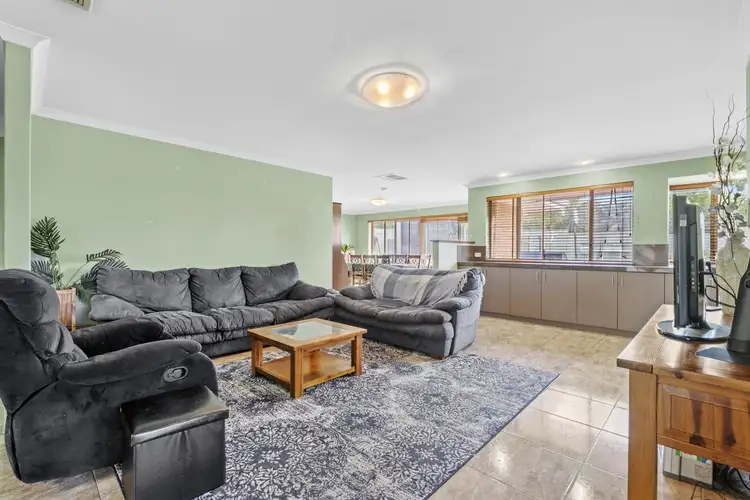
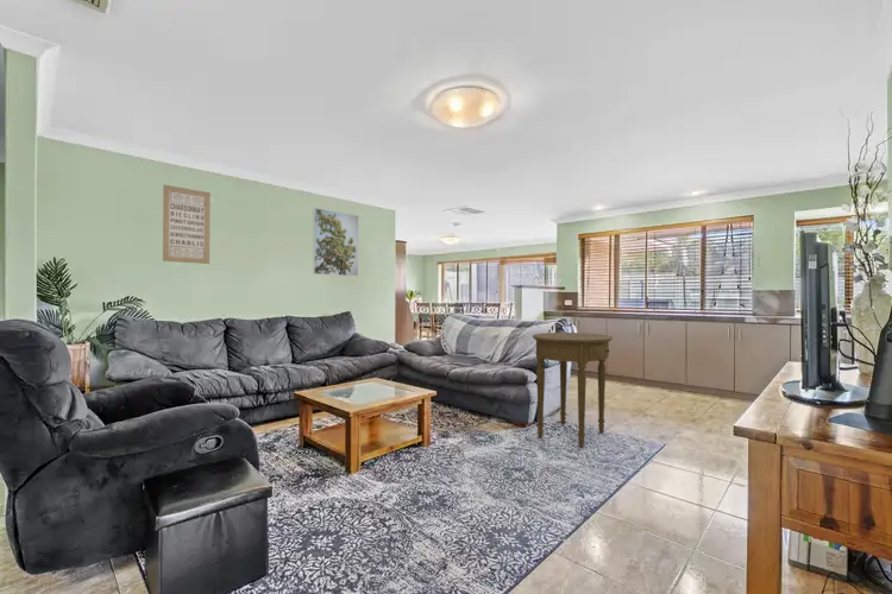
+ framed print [312,207,359,278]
+ side table [532,331,614,448]
+ wall art [162,184,212,265]
